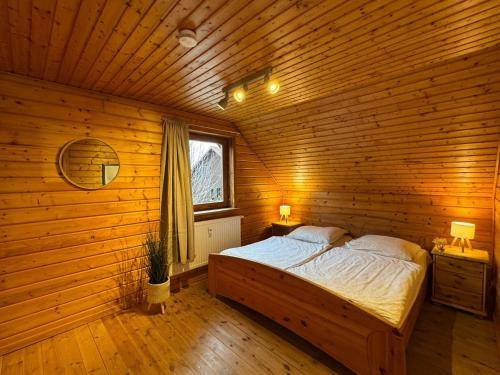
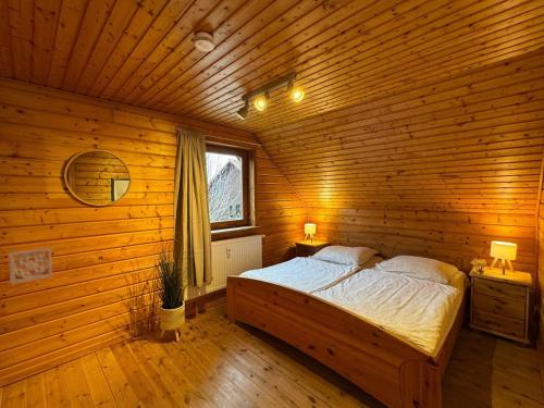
+ wall ornament [8,247,53,286]
